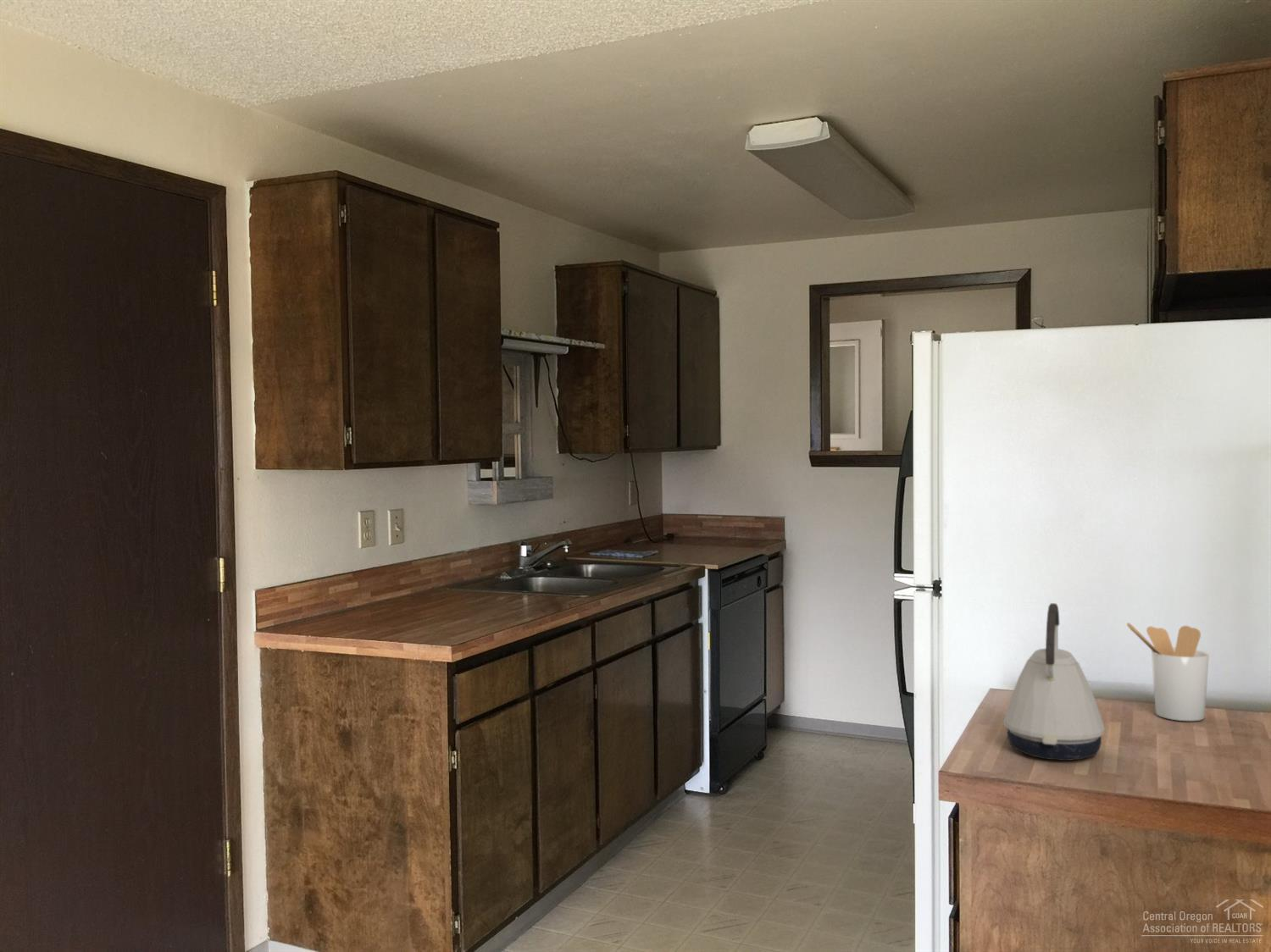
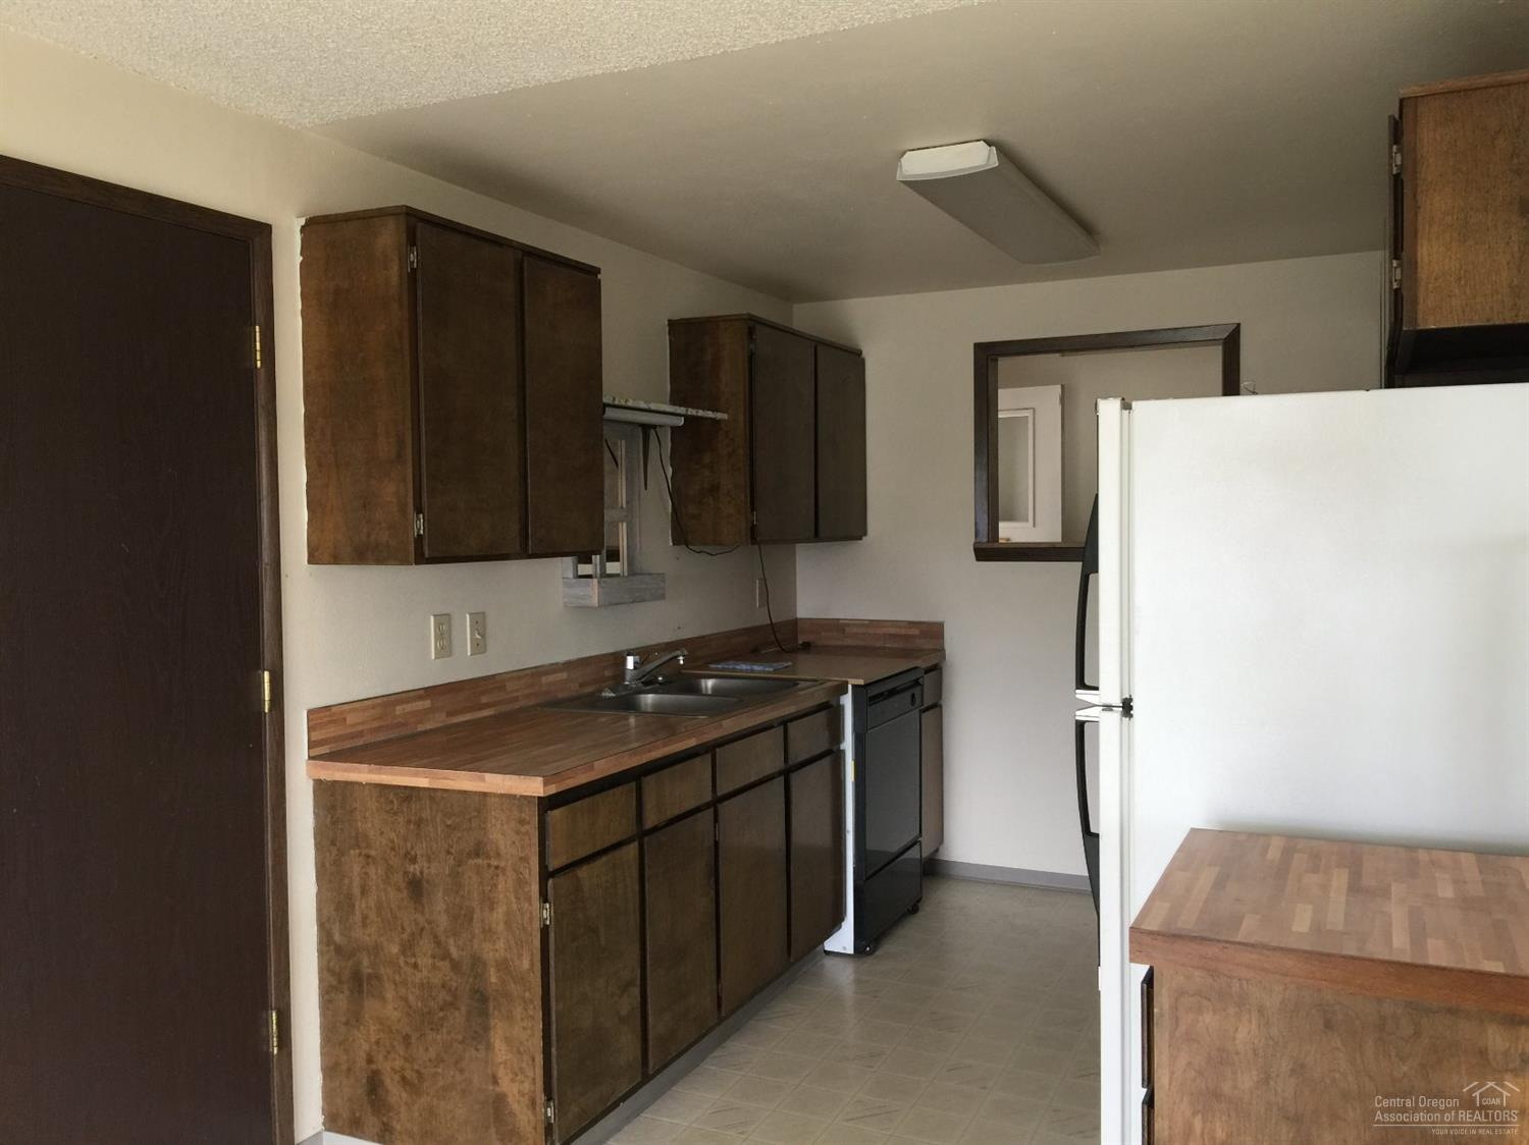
- utensil holder [1126,622,1210,722]
- kettle [1002,602,1106,761]
